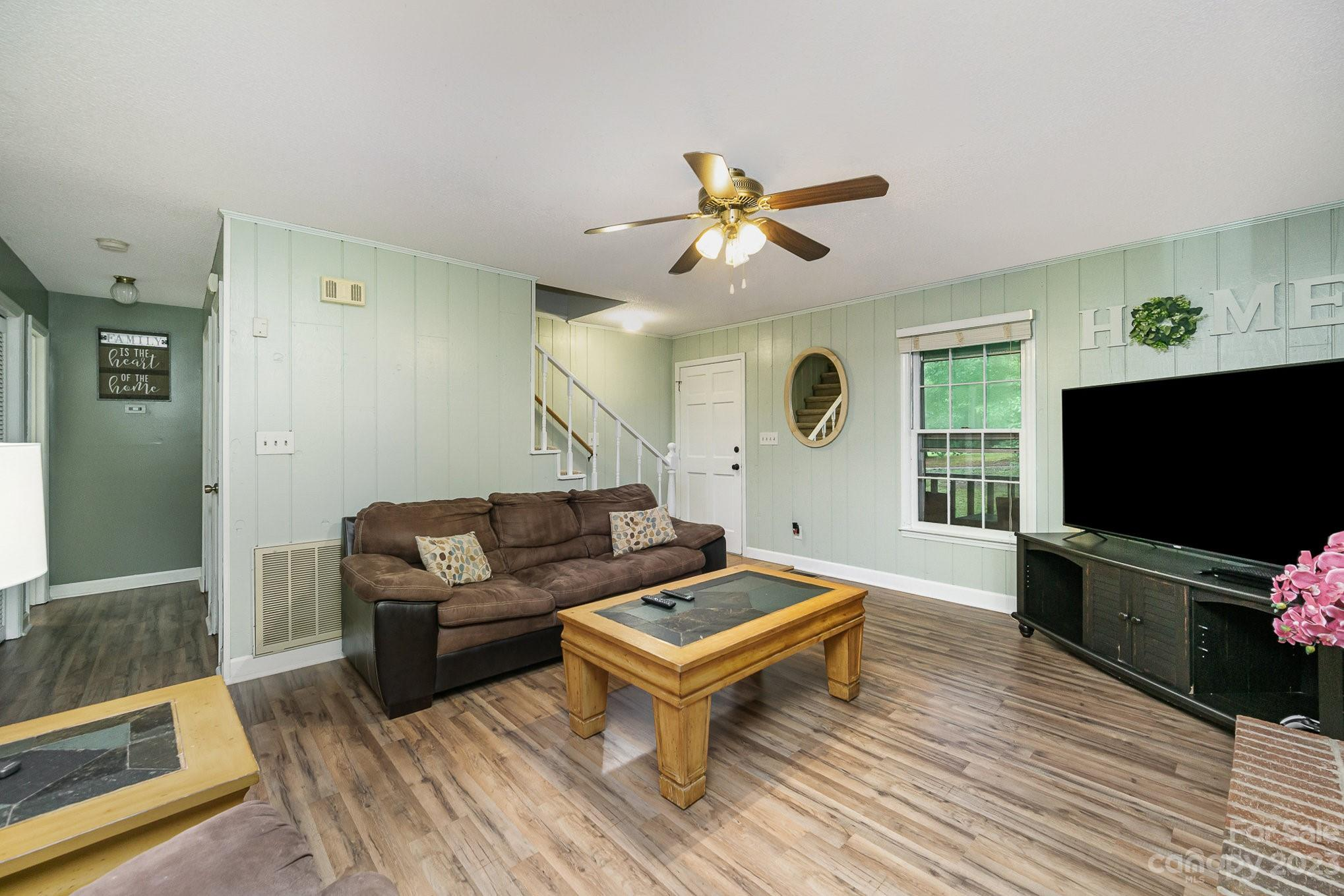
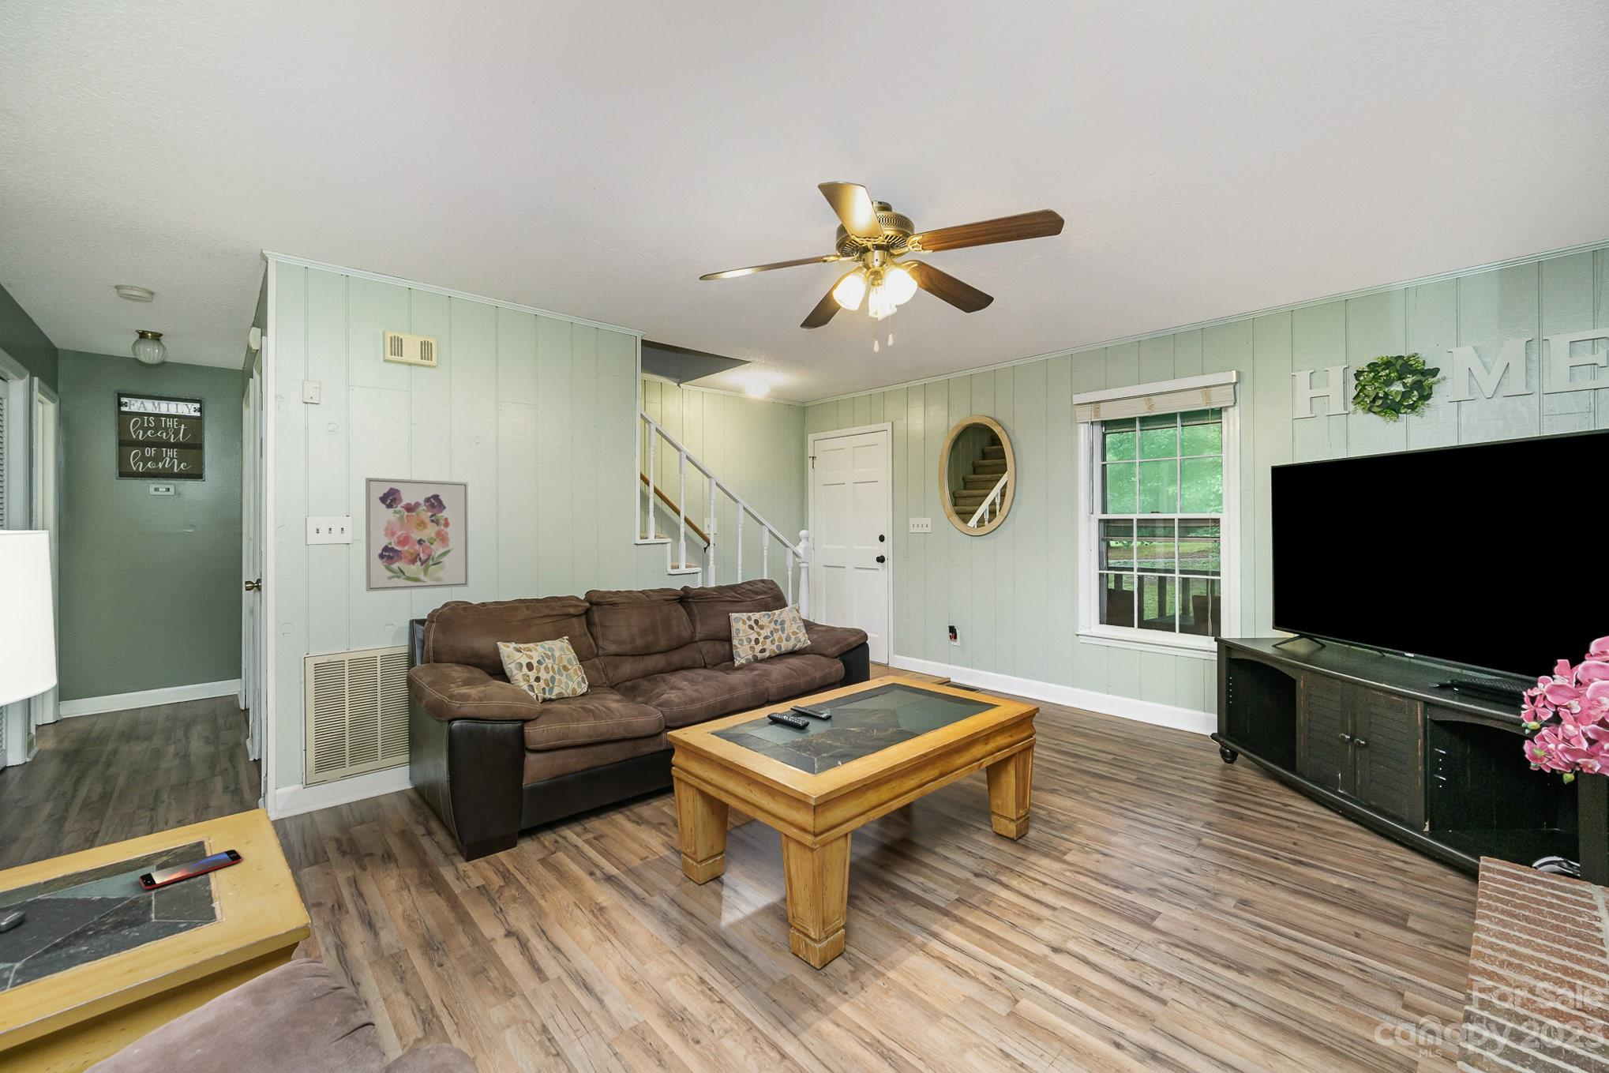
+ wall art [365,477,469,592]
+ smartphone [138,849,243,890]
